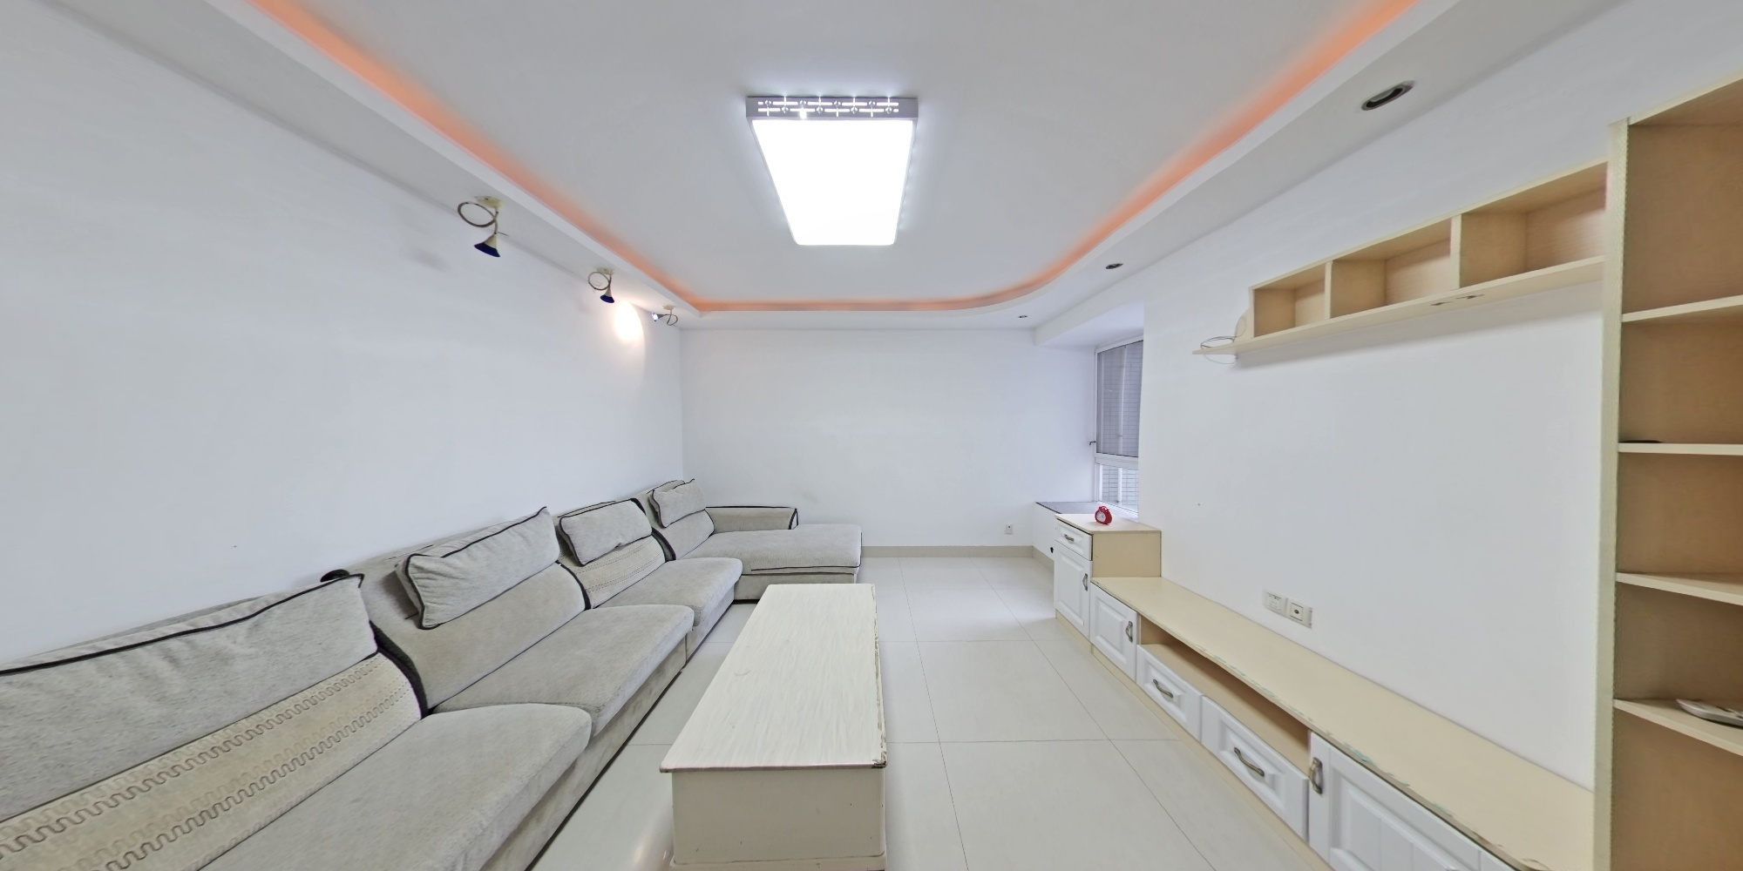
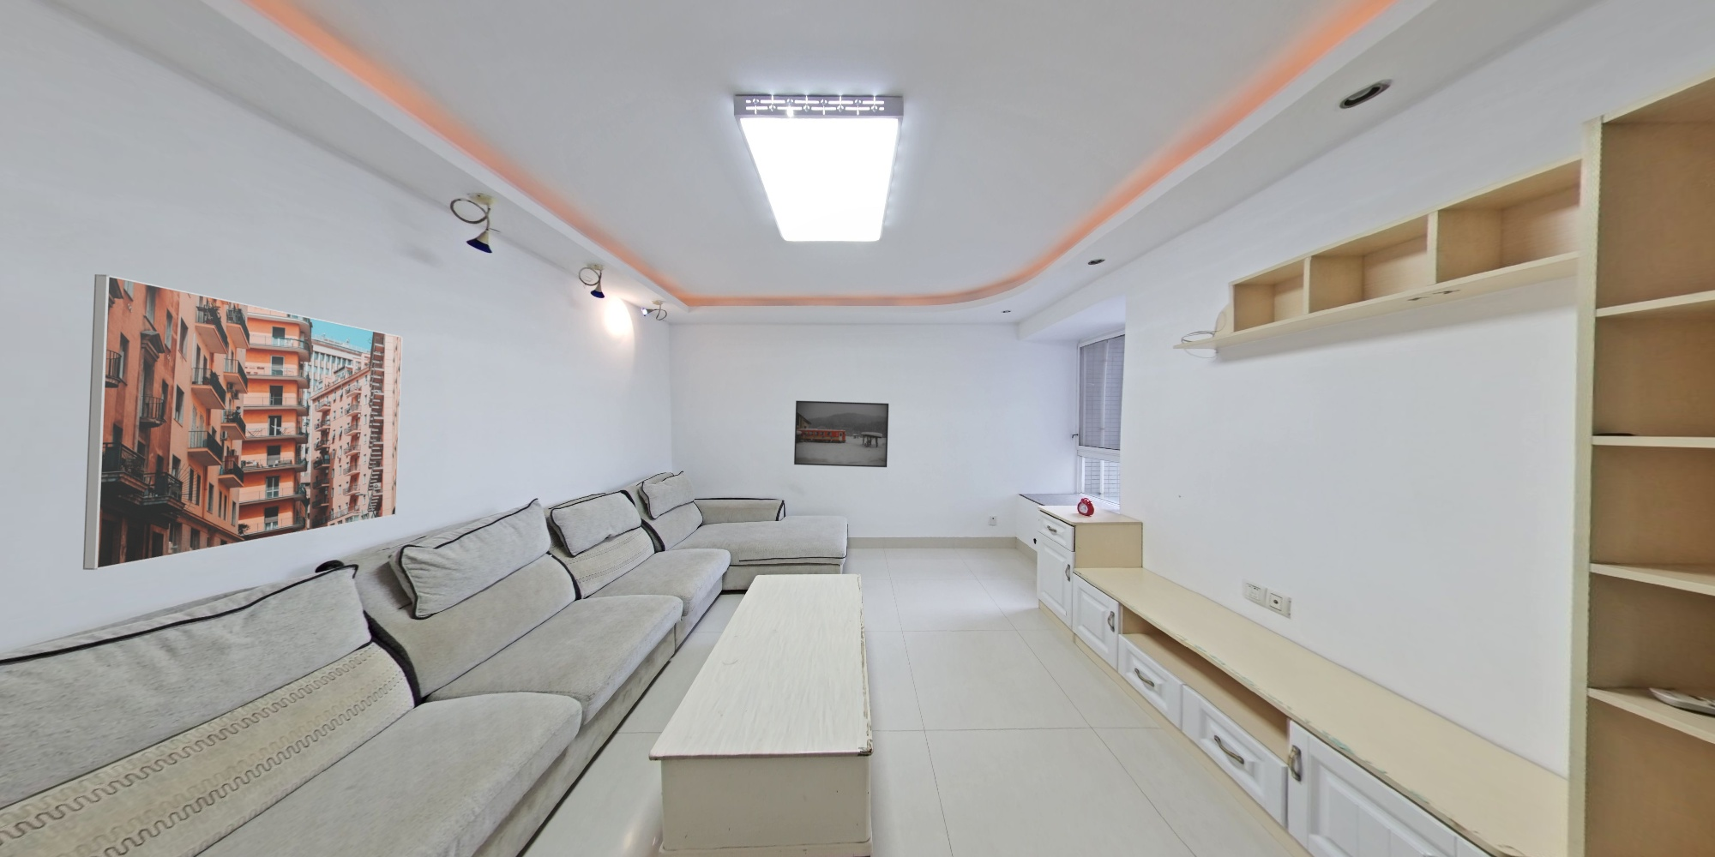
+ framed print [793,400,889,468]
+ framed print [82,273,402,571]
